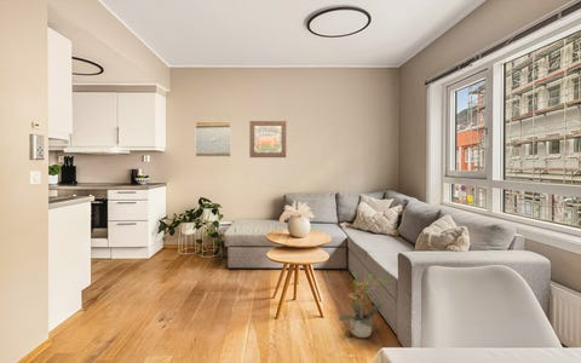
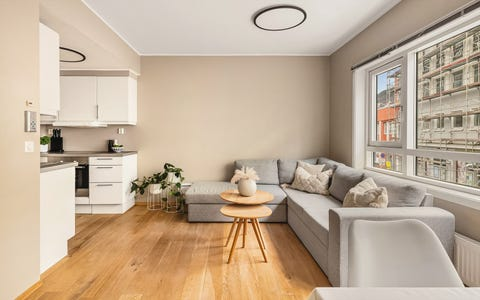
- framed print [194,121,232,159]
- potted plant [336,266,395,339]
- wall art [248,120,287,159]
